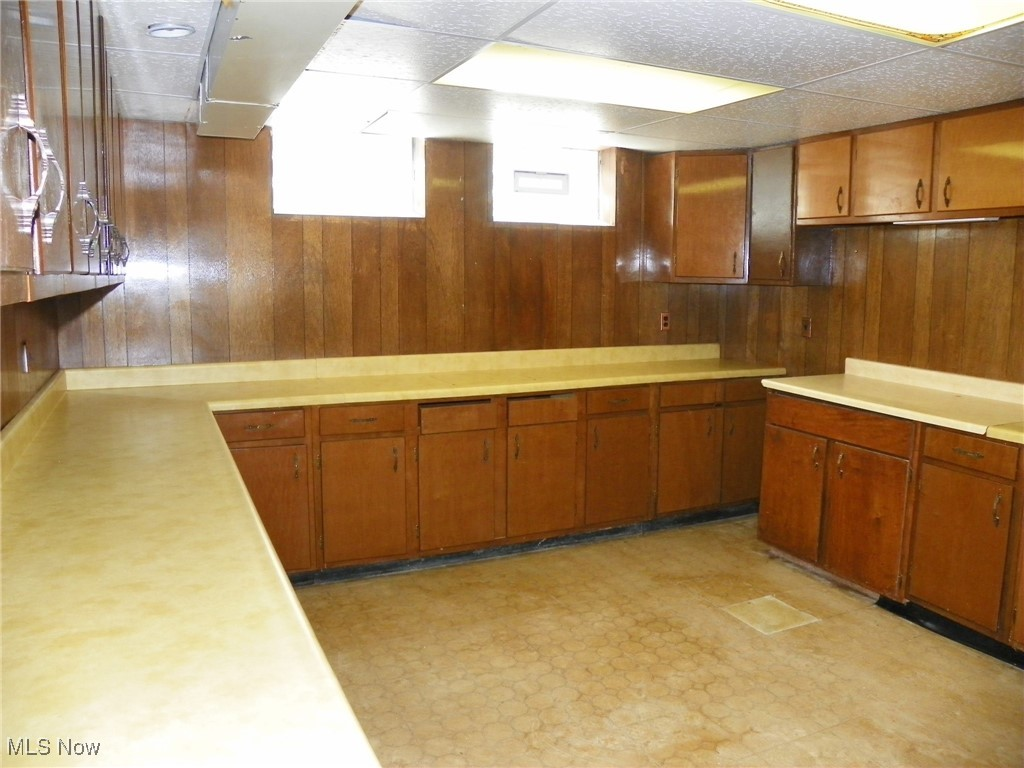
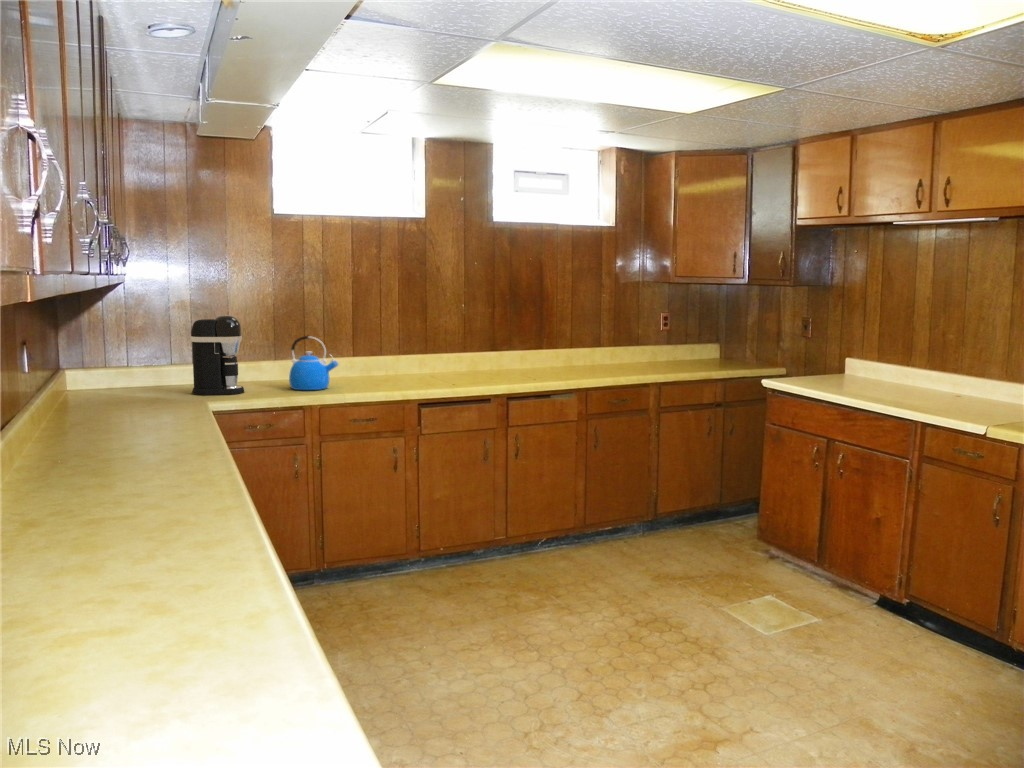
+ kettle [288,335,339,391]
+ coffee maker [190,314,245,396]
